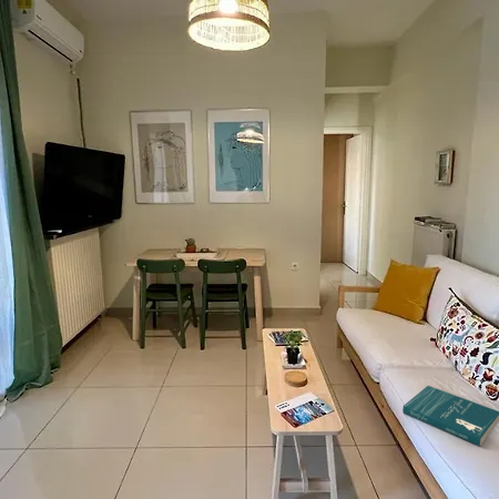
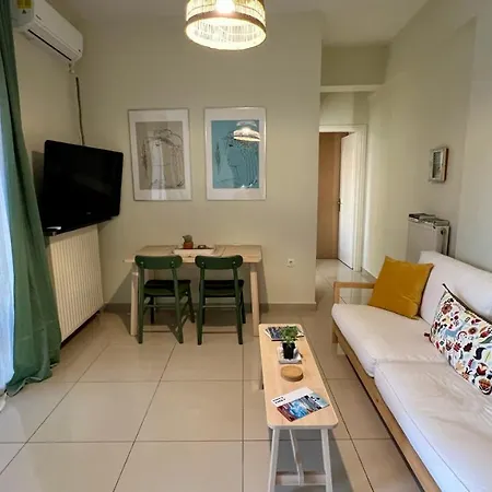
- book [401,385,499,447]
